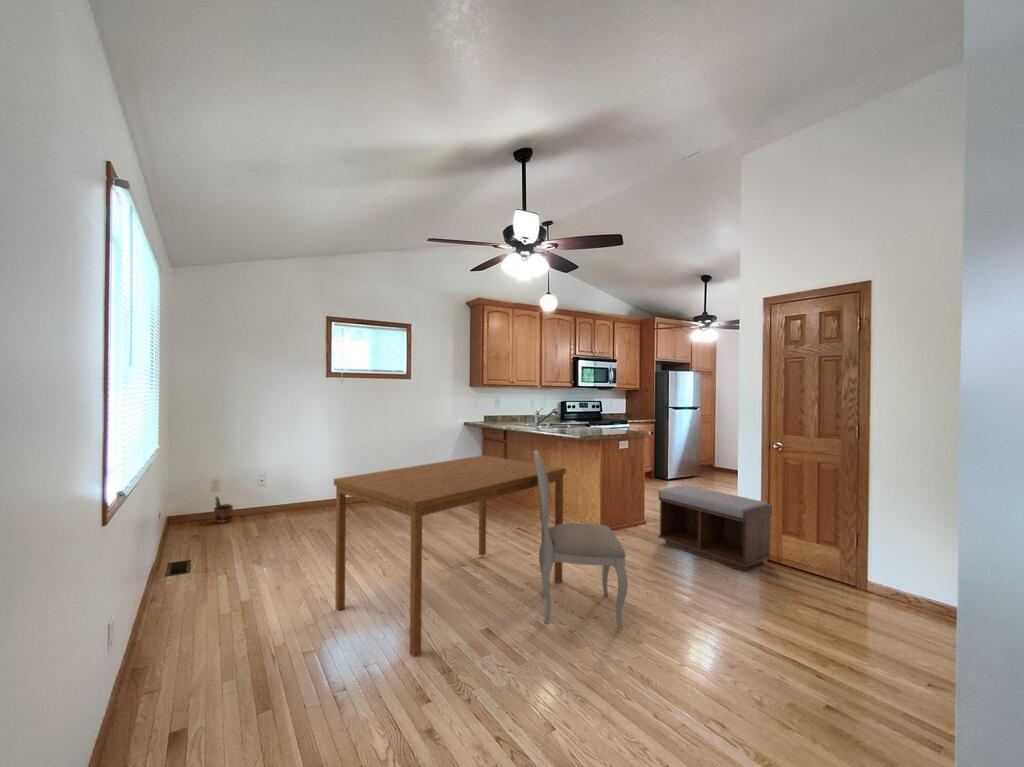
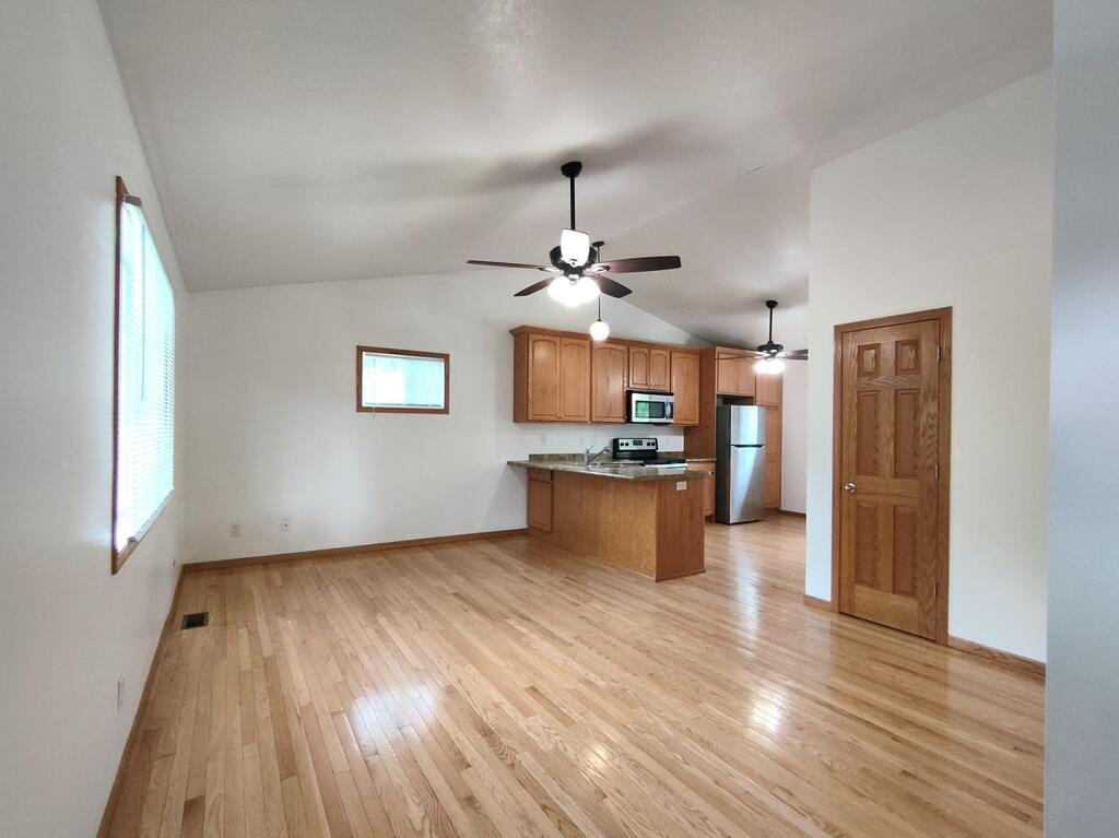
- bench [657,485,773,572]
- potted plant [213,495,234,524]
- dining chair [533,450,629,630]
- dining table [333,454,567,658]
